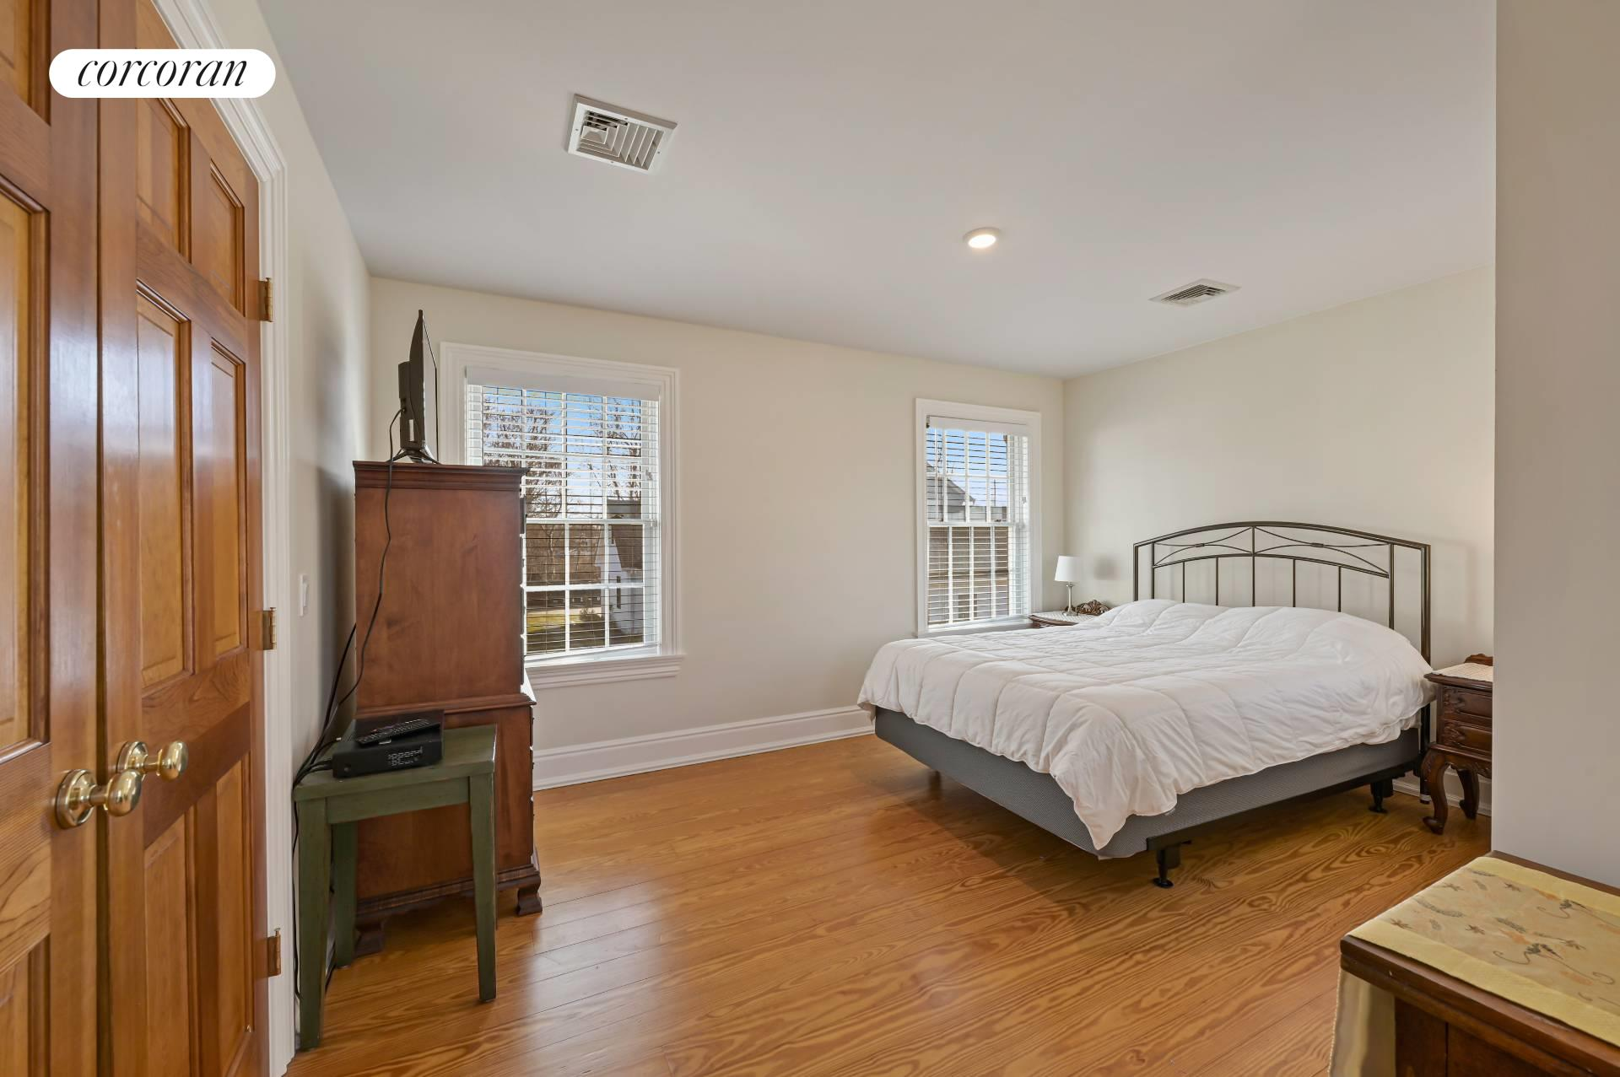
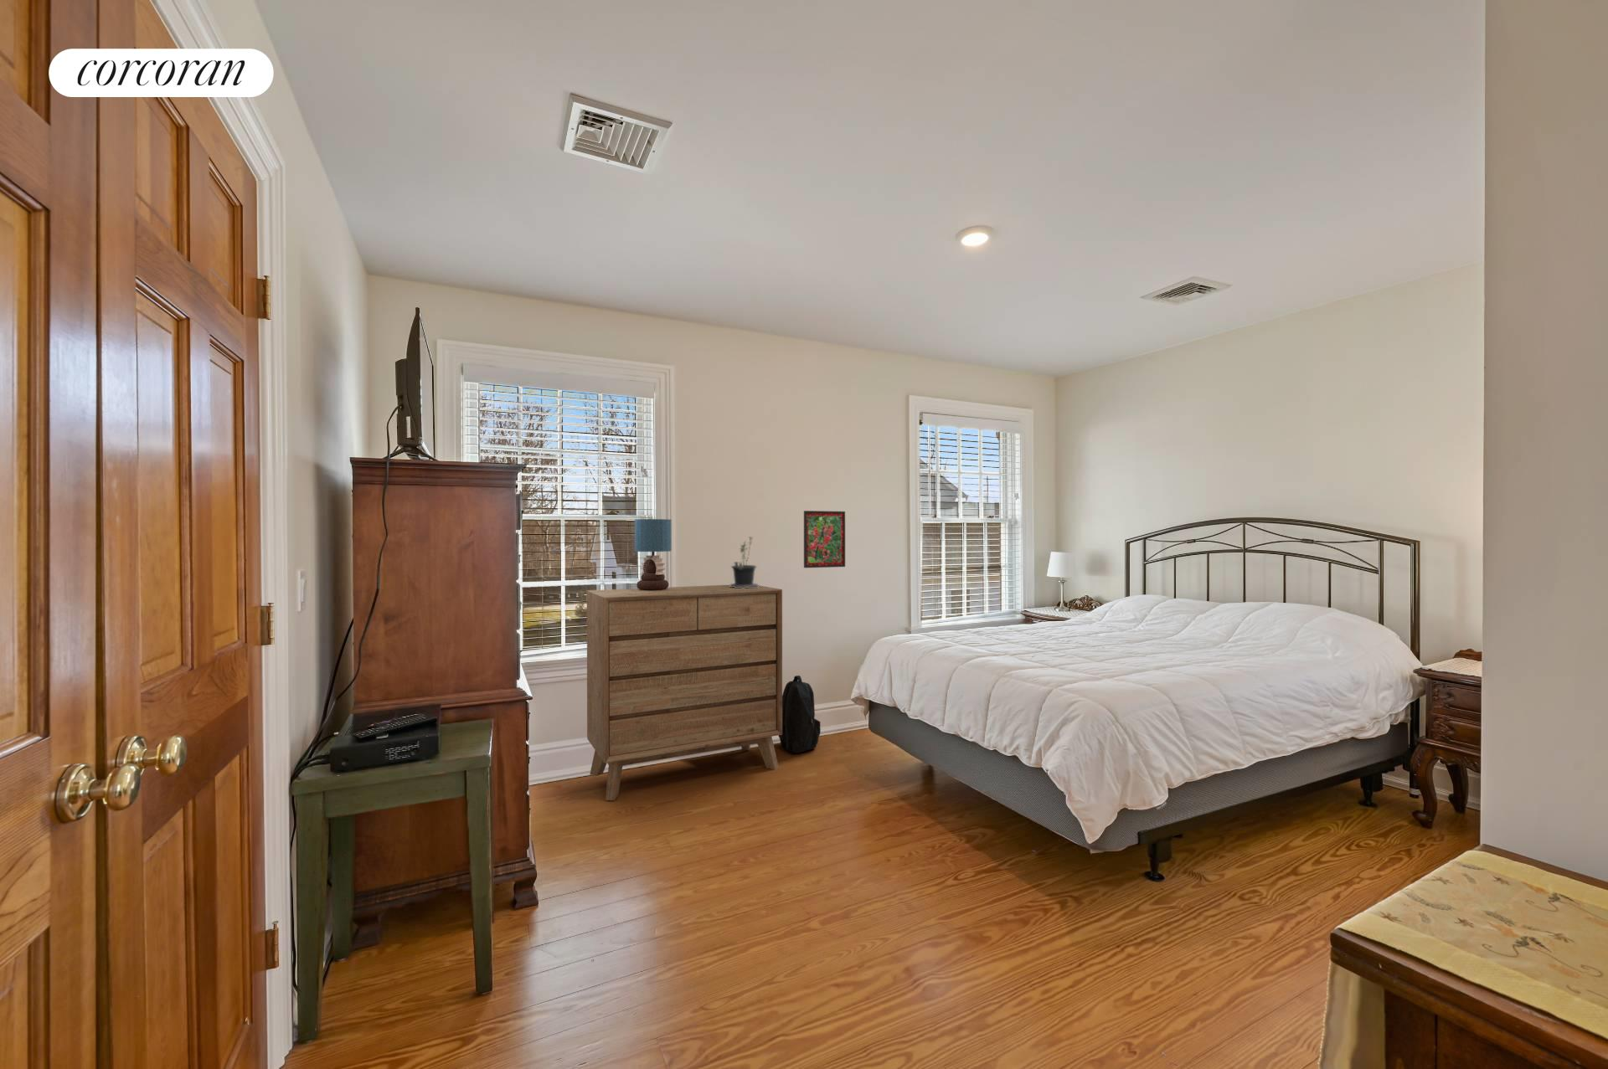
+ potted plant [728,536,759,588]
+ table lamp [634,518,672,591]
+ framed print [803,509,846,568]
+ dresser [586,585,783,801]
+ backpack [778,675,821,754]
